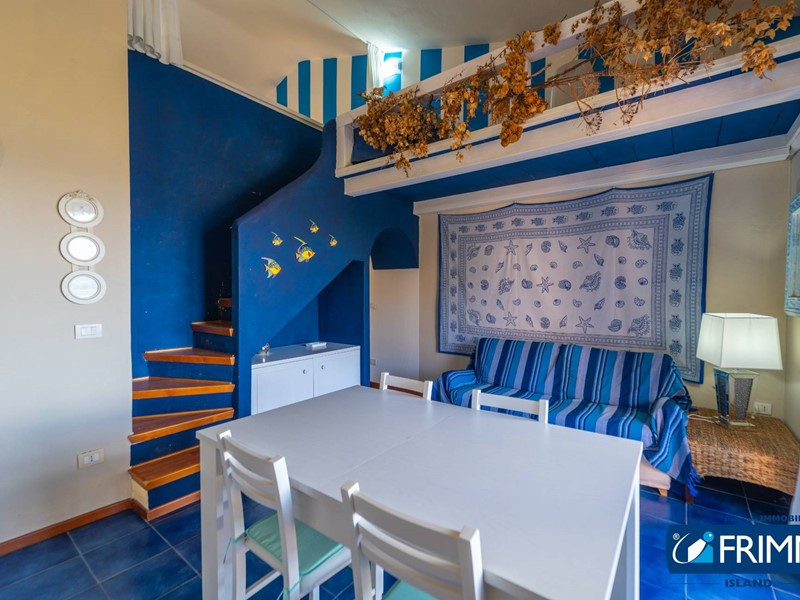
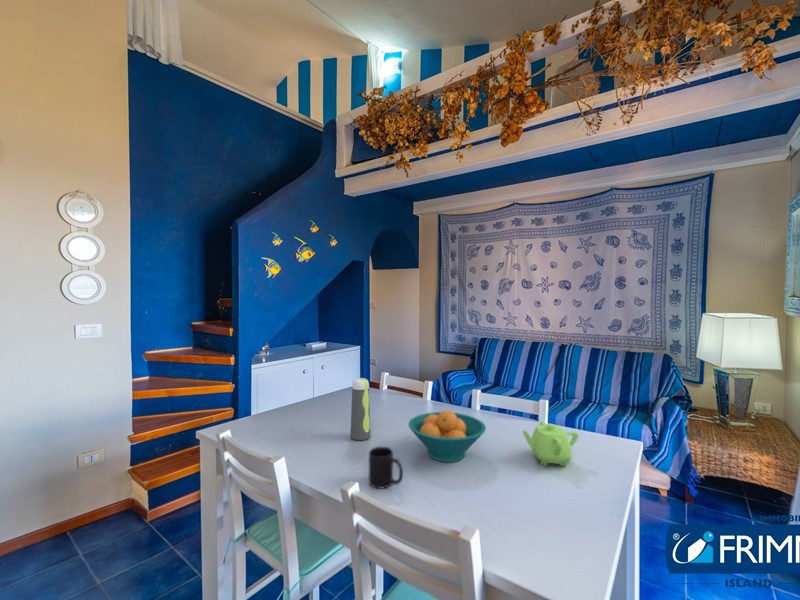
+ water bottle [349,377,371,442]
+ teapot [521,421,580,467]
+ fruit bowl [408,409,487,463]
+ mug [368,446,404,490]
